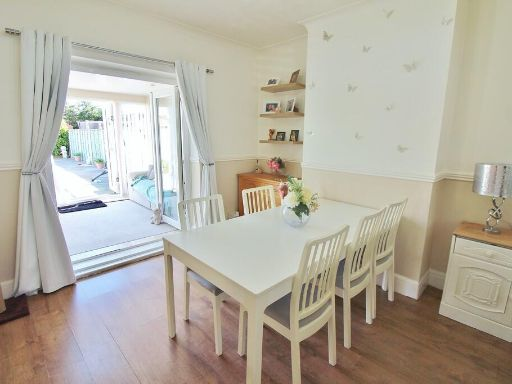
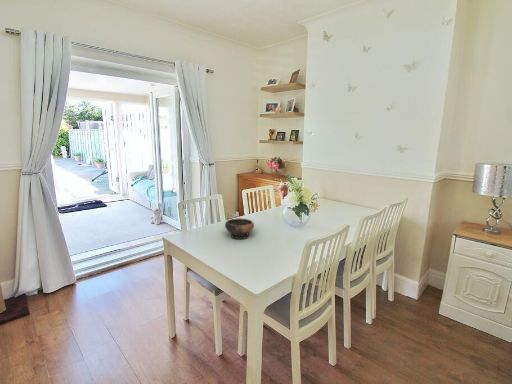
+ bowl [224,217,255,240]
